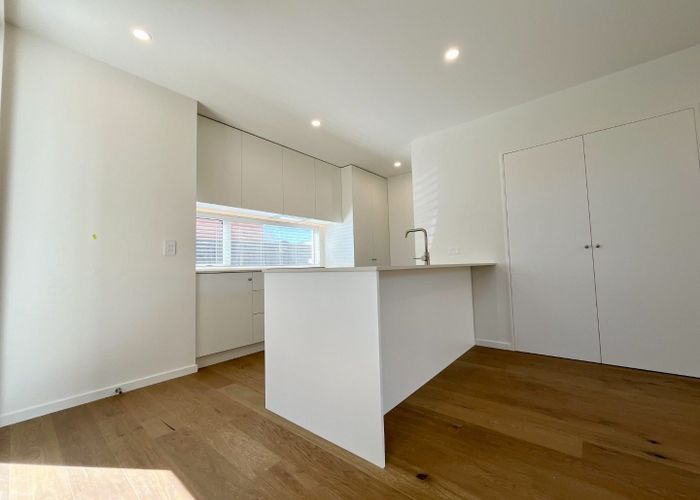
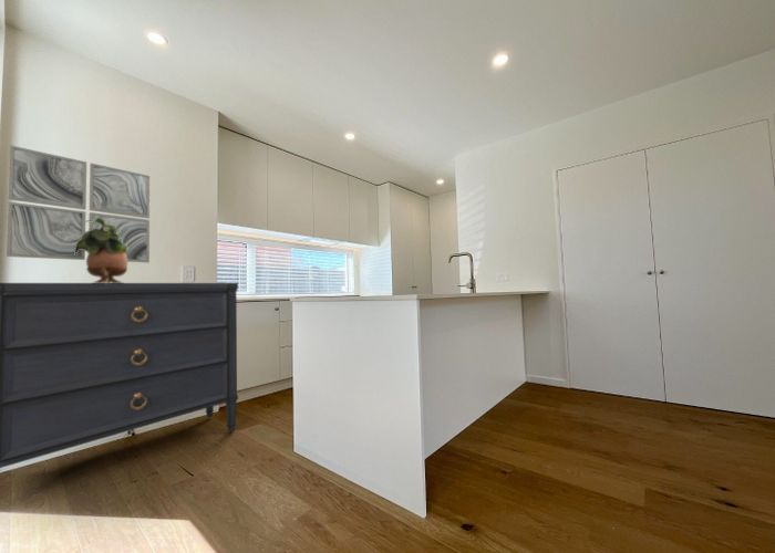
+ dresser [0,282,239,469]
+ wall art [6,144,151,263]
+ potted plant [74,217,128,283]
